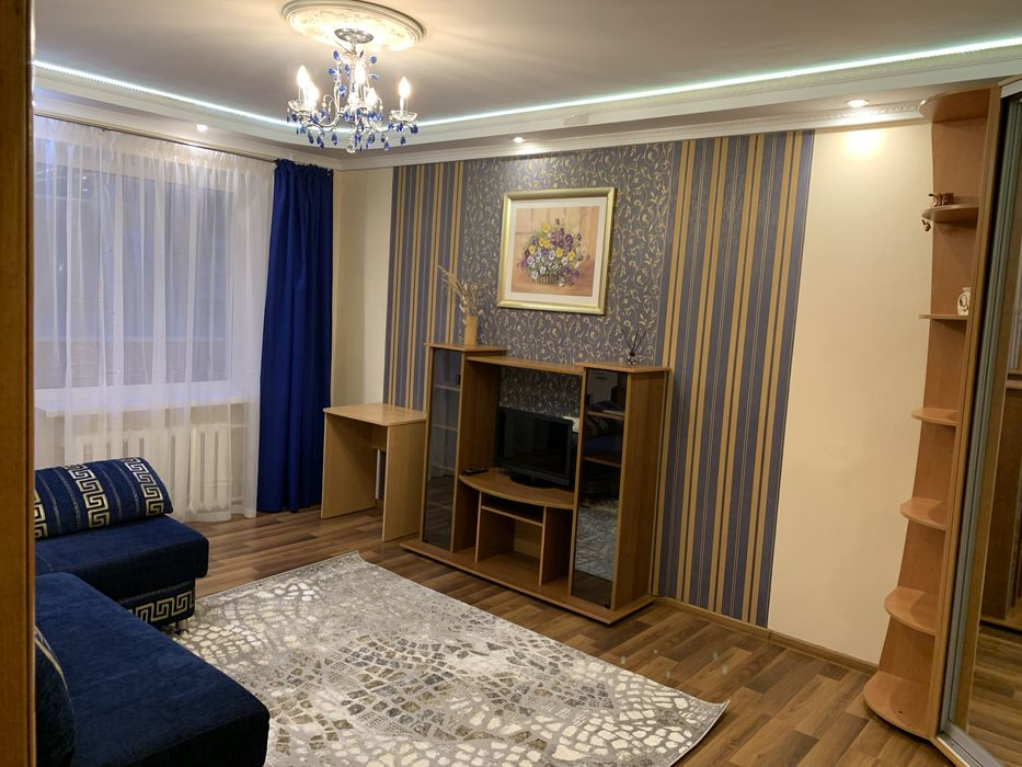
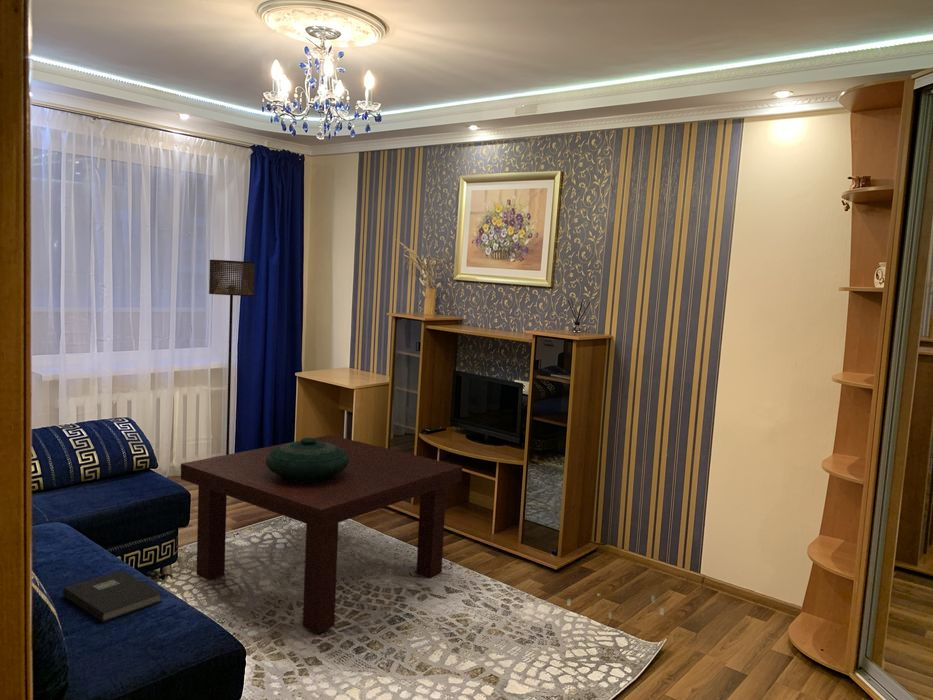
+ decorative bowl [266,437,349,482]
+ floor lamp [208,259,256,455]
+ book [62,569,163,623]
+ coffee table [180,434,463,635]
